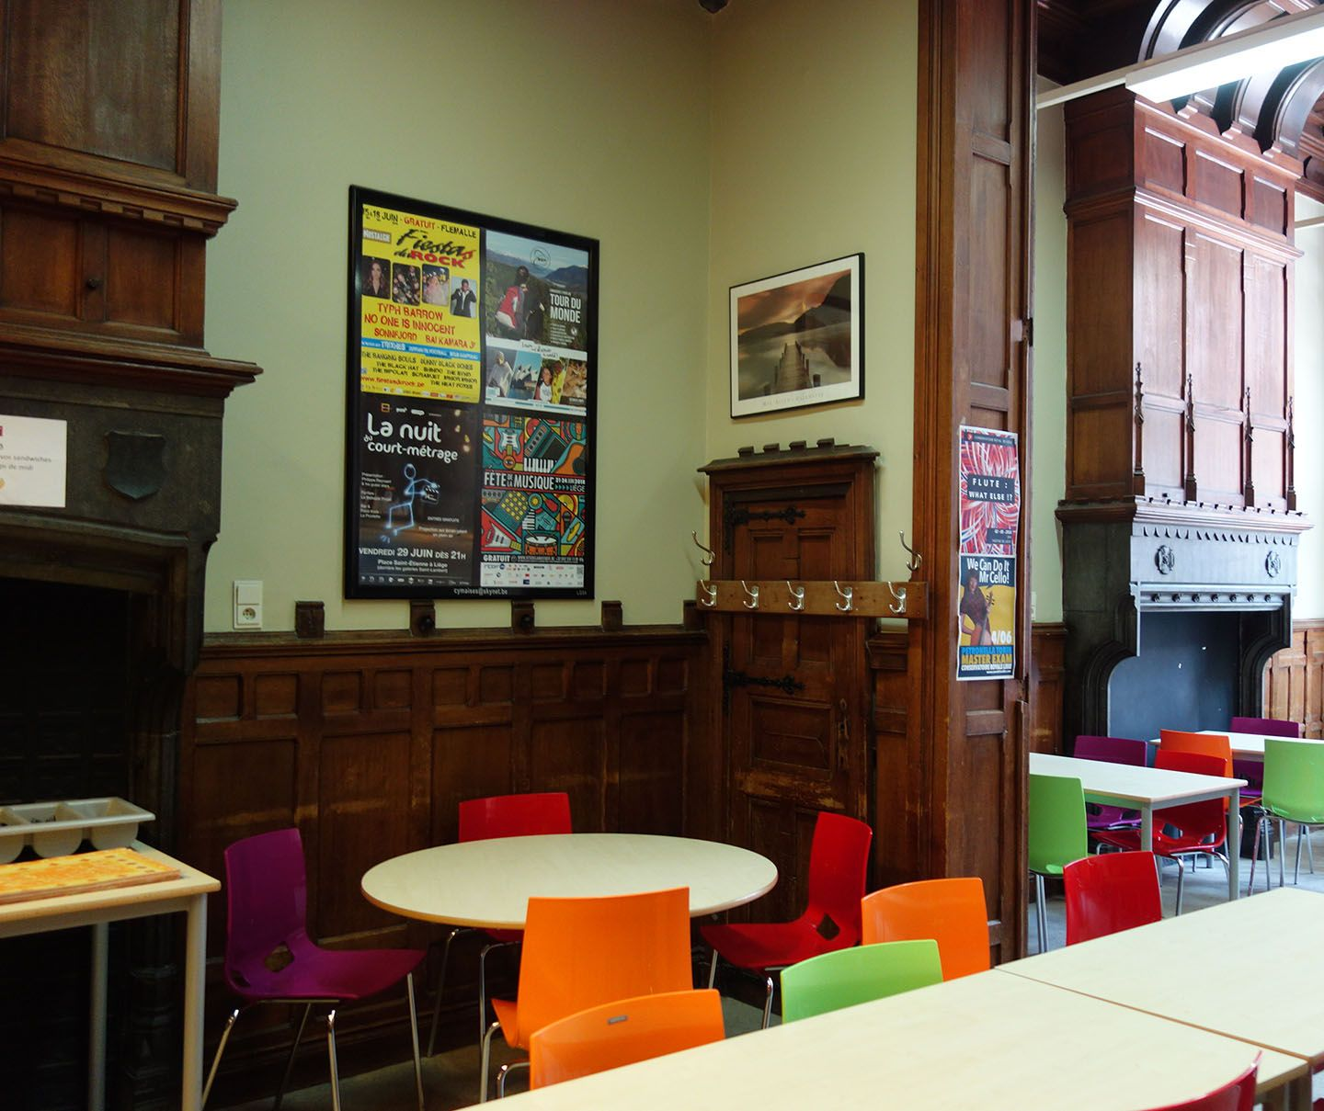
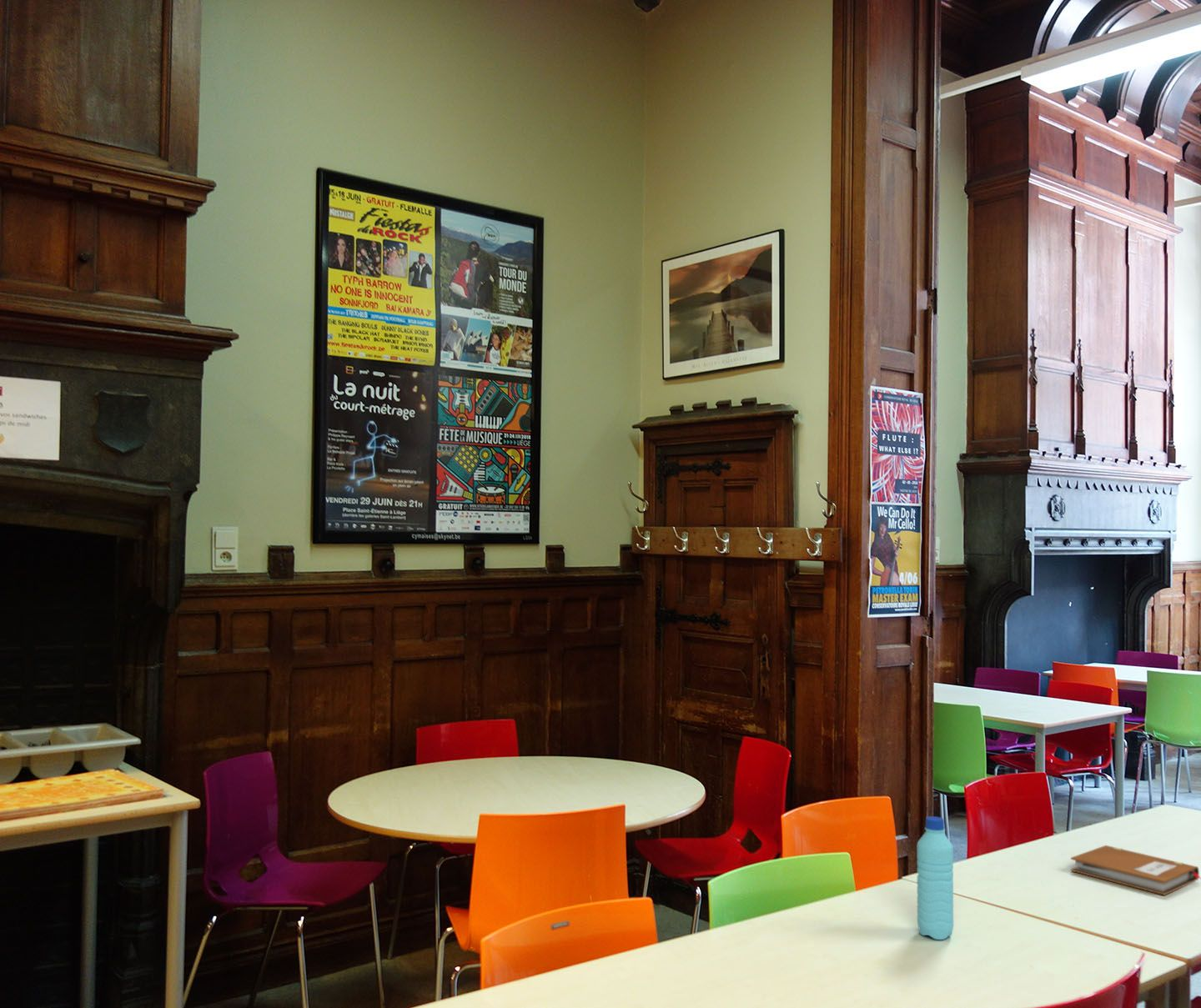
+ water bottle [917,815,954,940]
+ notebook [1070,845,1201,896]
